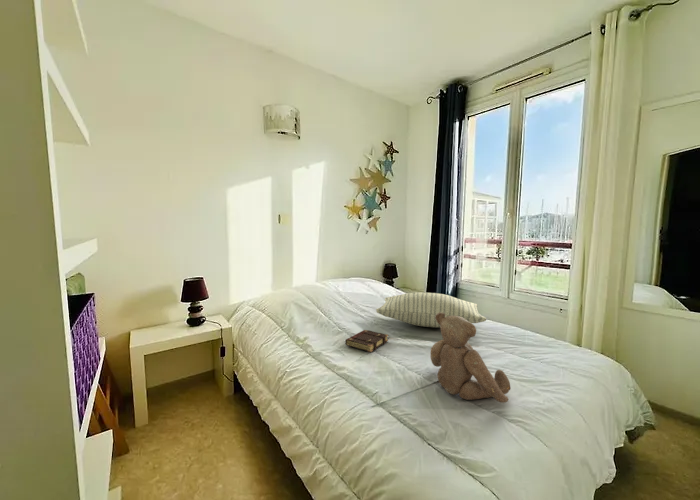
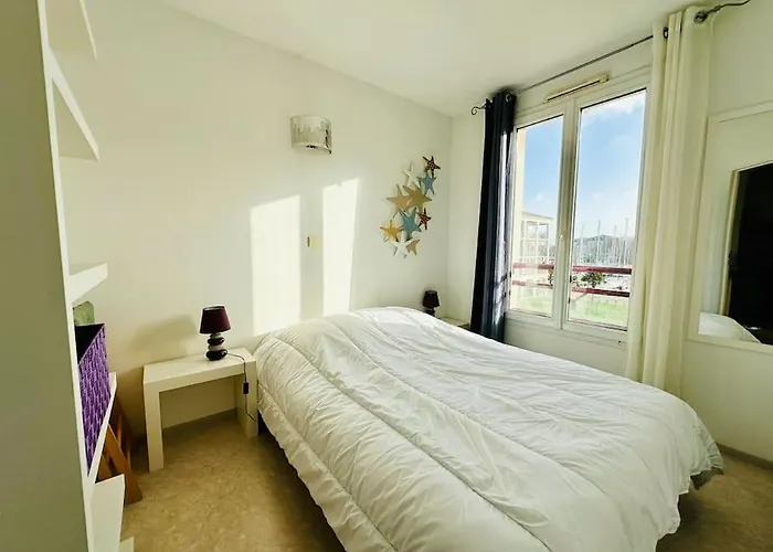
- book [344,329,389,353]
- pillow [375,291,487,329]
- teddy bear [429,312,512,404]
